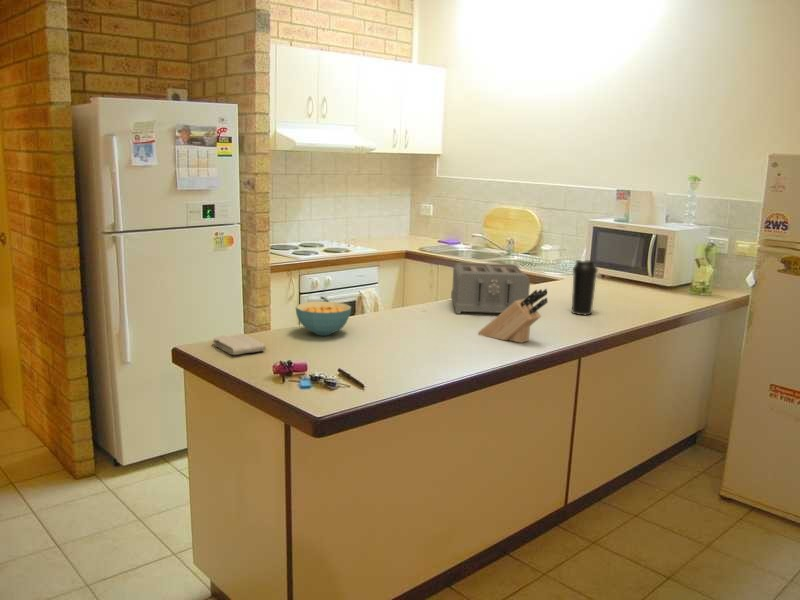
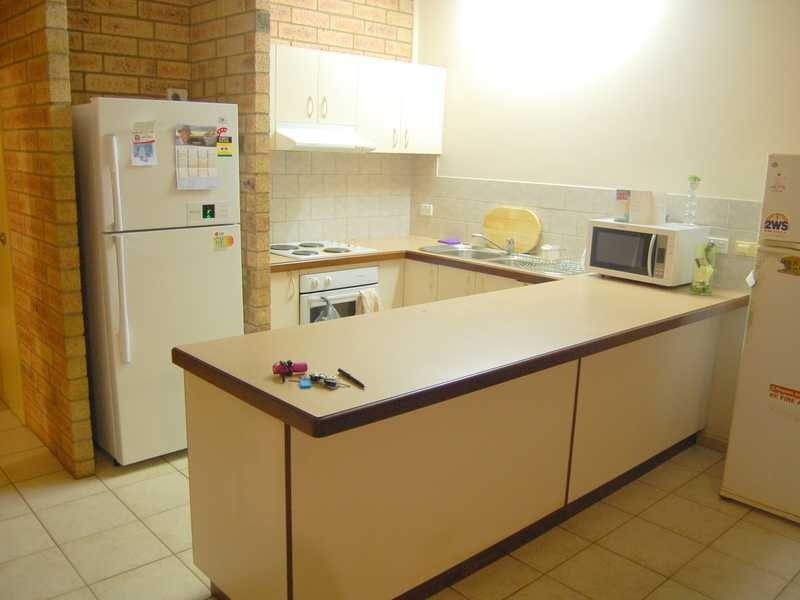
- washcloth [212,333,267,356]
- toaster [450,261,531,315]
- cereal bowl [295,301,352,336]
- knife block [477,288,549,344]
- water bottle [571,259,599,316]
